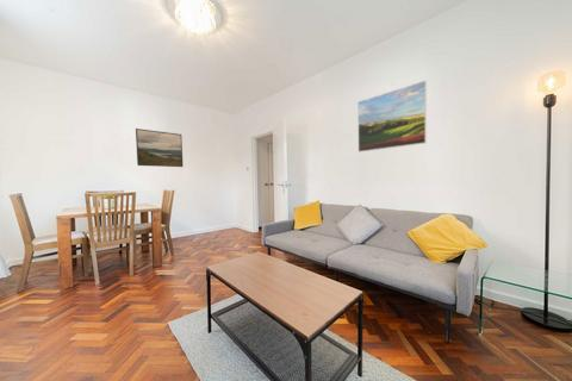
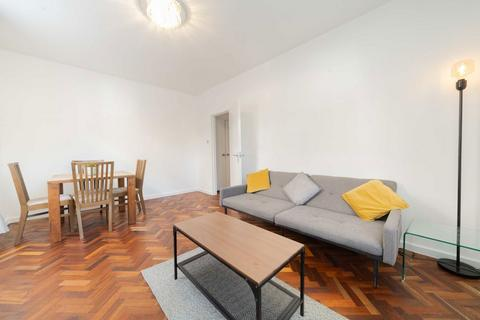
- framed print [356,80,428,154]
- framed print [135,127,184,168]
